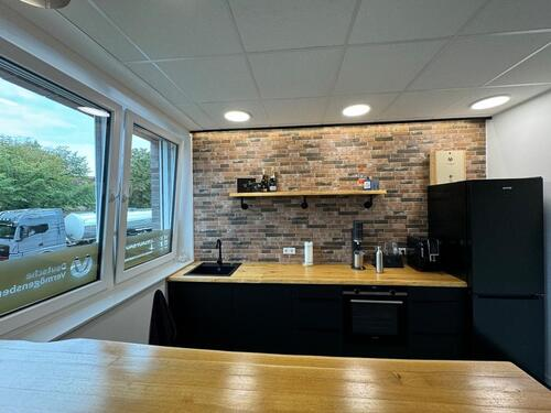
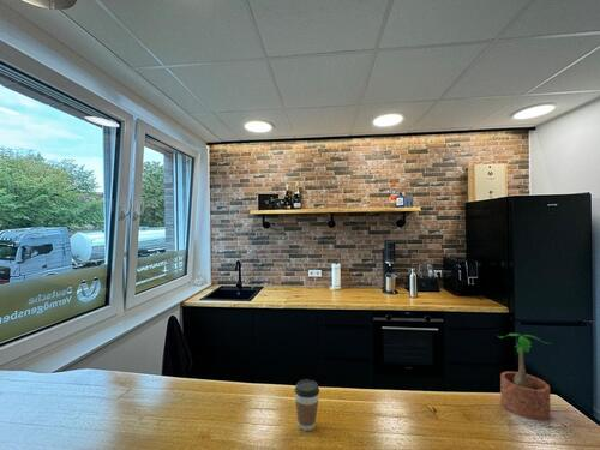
+ coffee cup [294,378,320,432]
+ potted plant [494,332,552,421]
